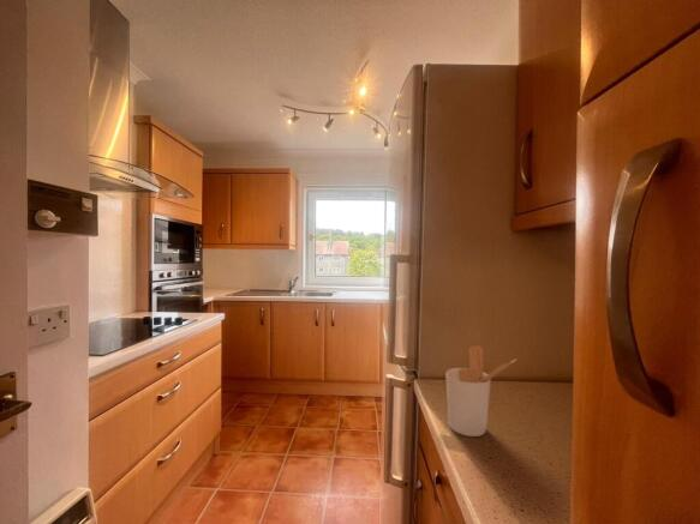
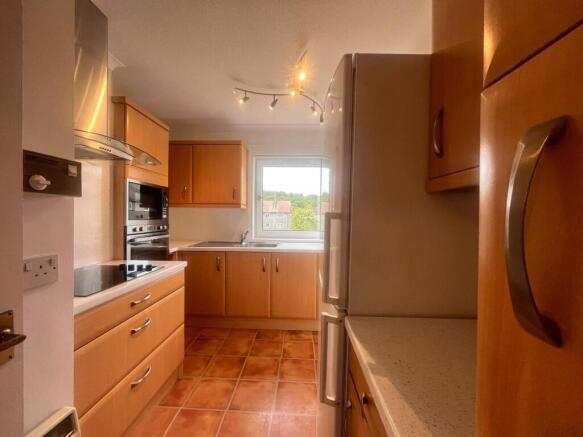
- utensil holder [444,344,517,438]
